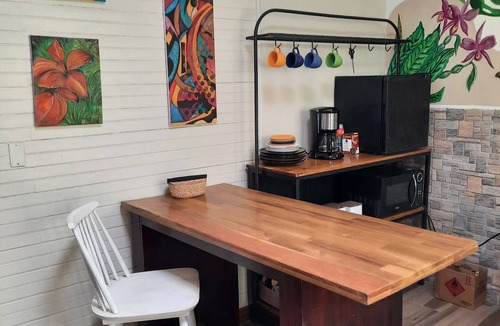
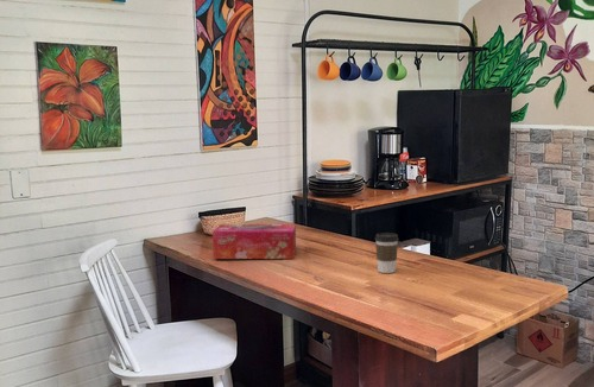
+ coffee cup [374,231,399,274]
+ tissue box [211,223,297,260]
